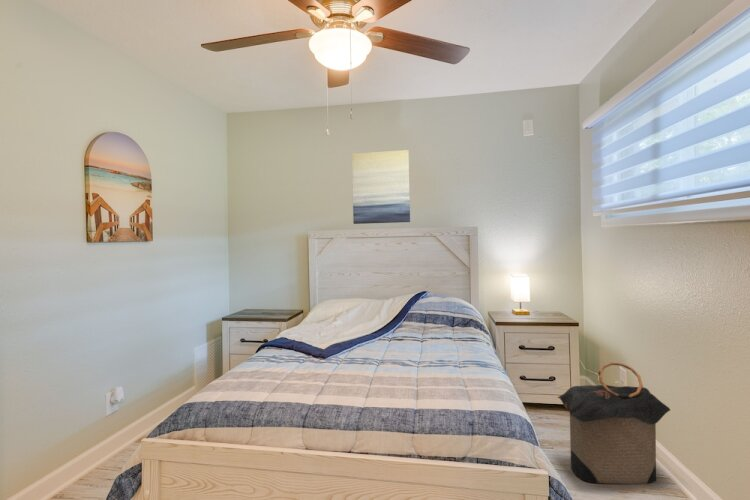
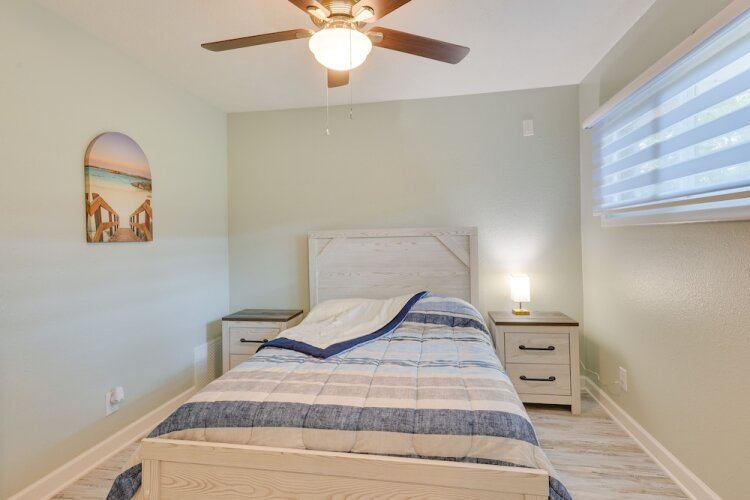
- laundry hamper [556,361,671,485]
- wall art [351,149,411,225]
